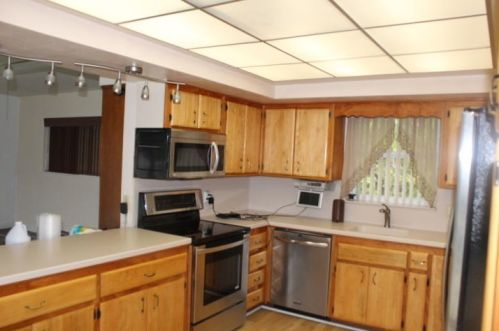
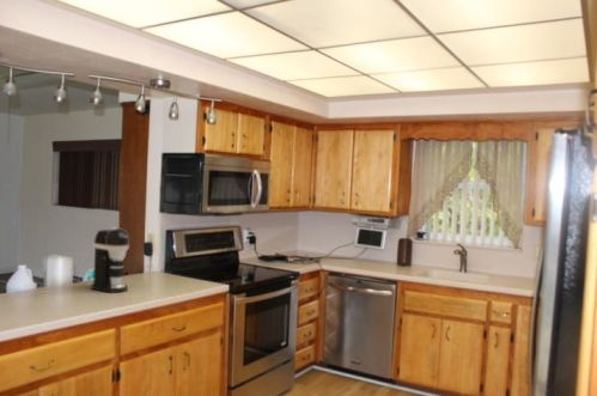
+ coffee maker [90,227,130,294]
